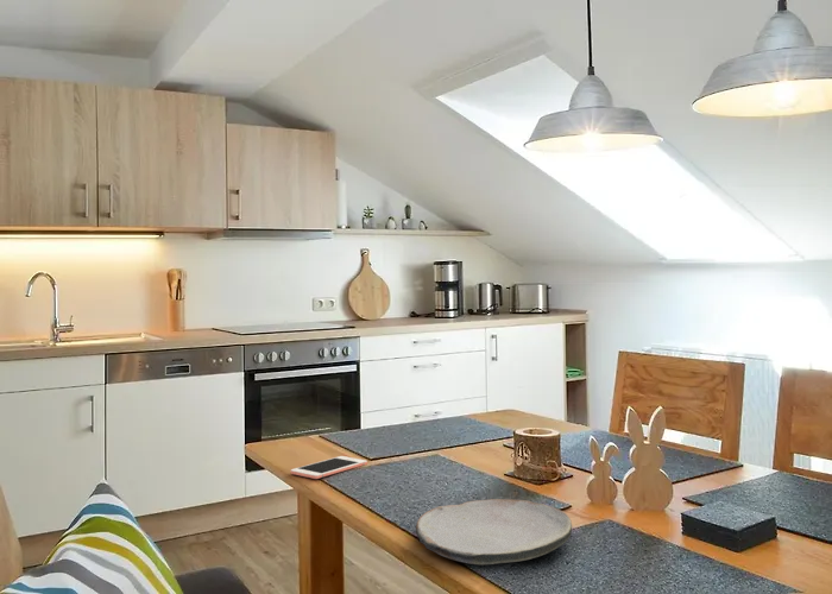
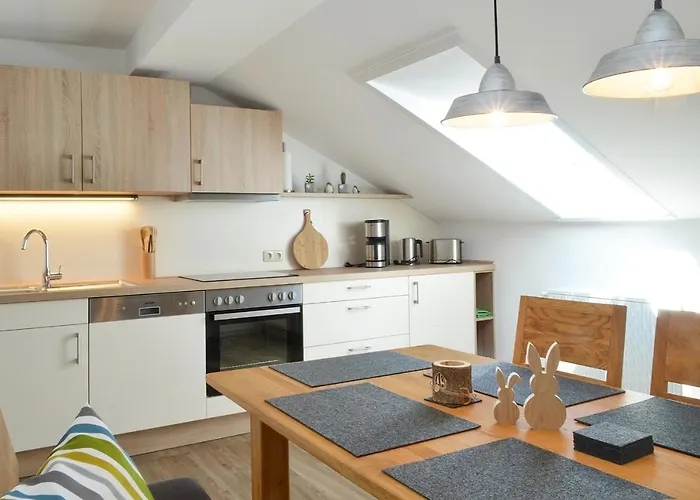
- cell phone [290,455,368,480]
- plate [415,498,573,565]
